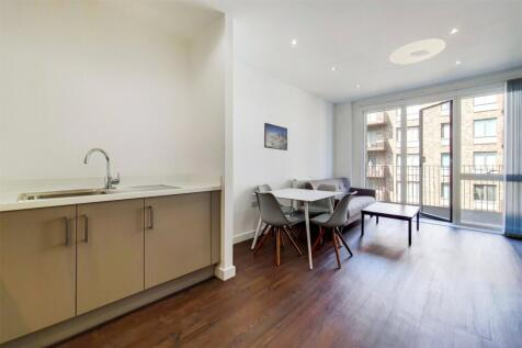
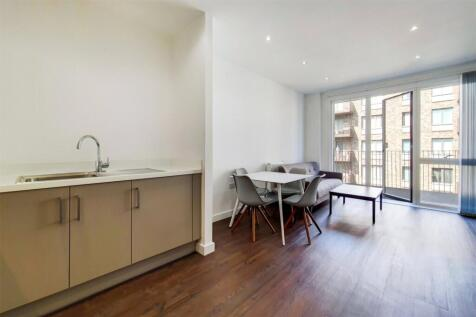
- ceiling light [388,38,446,65]
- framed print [263,122,288,151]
